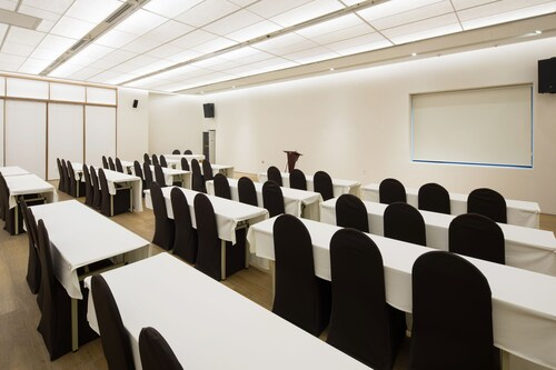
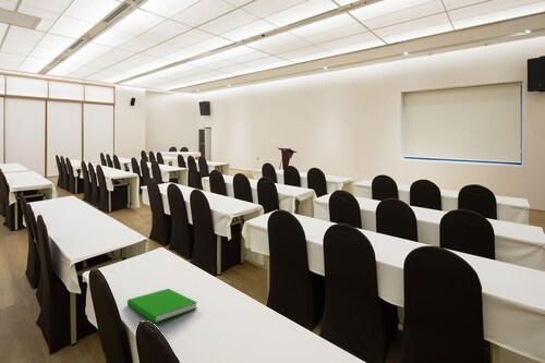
+ book [126,288,198,324]
